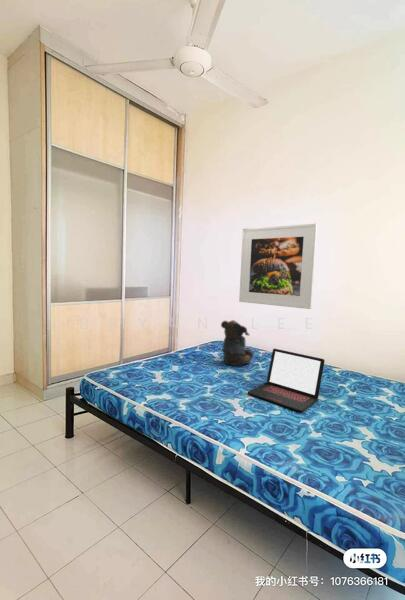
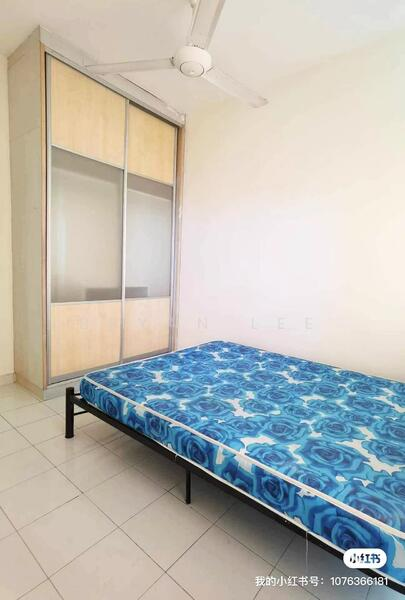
- laptop [247,348,326,413]
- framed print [238,222,318,310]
- teddy bear [220,319,254,367]
